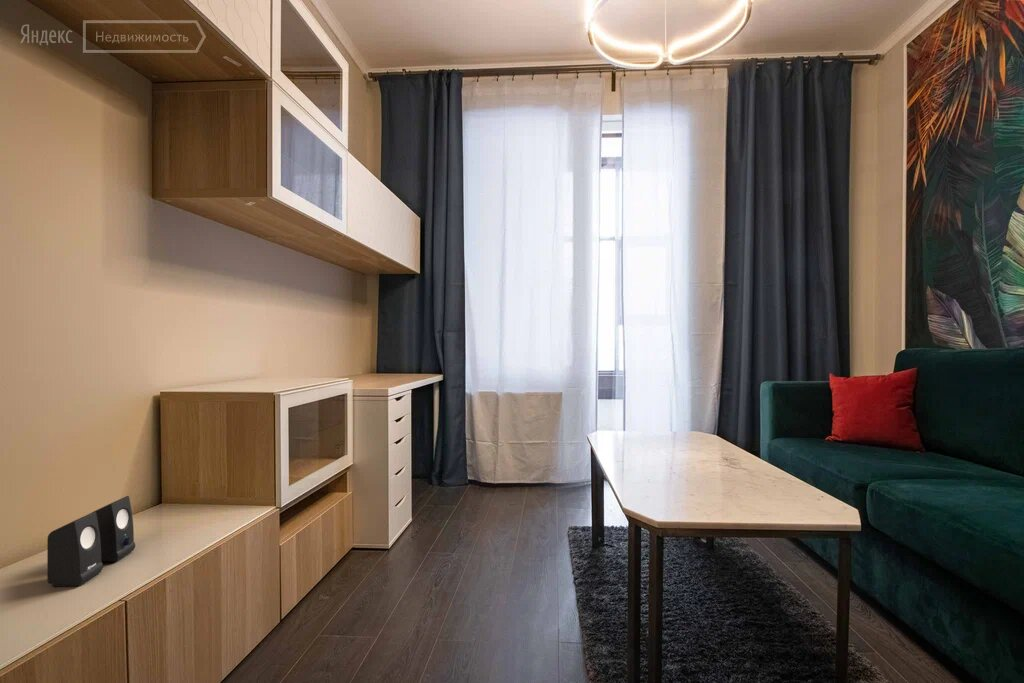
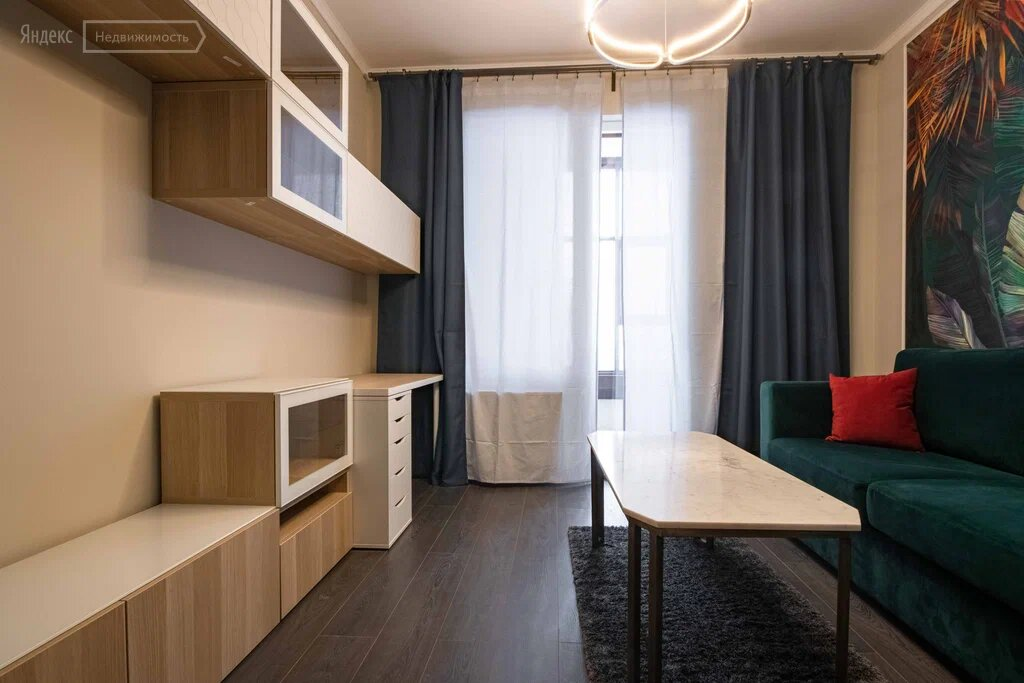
- speaker [46,495,136,588]
